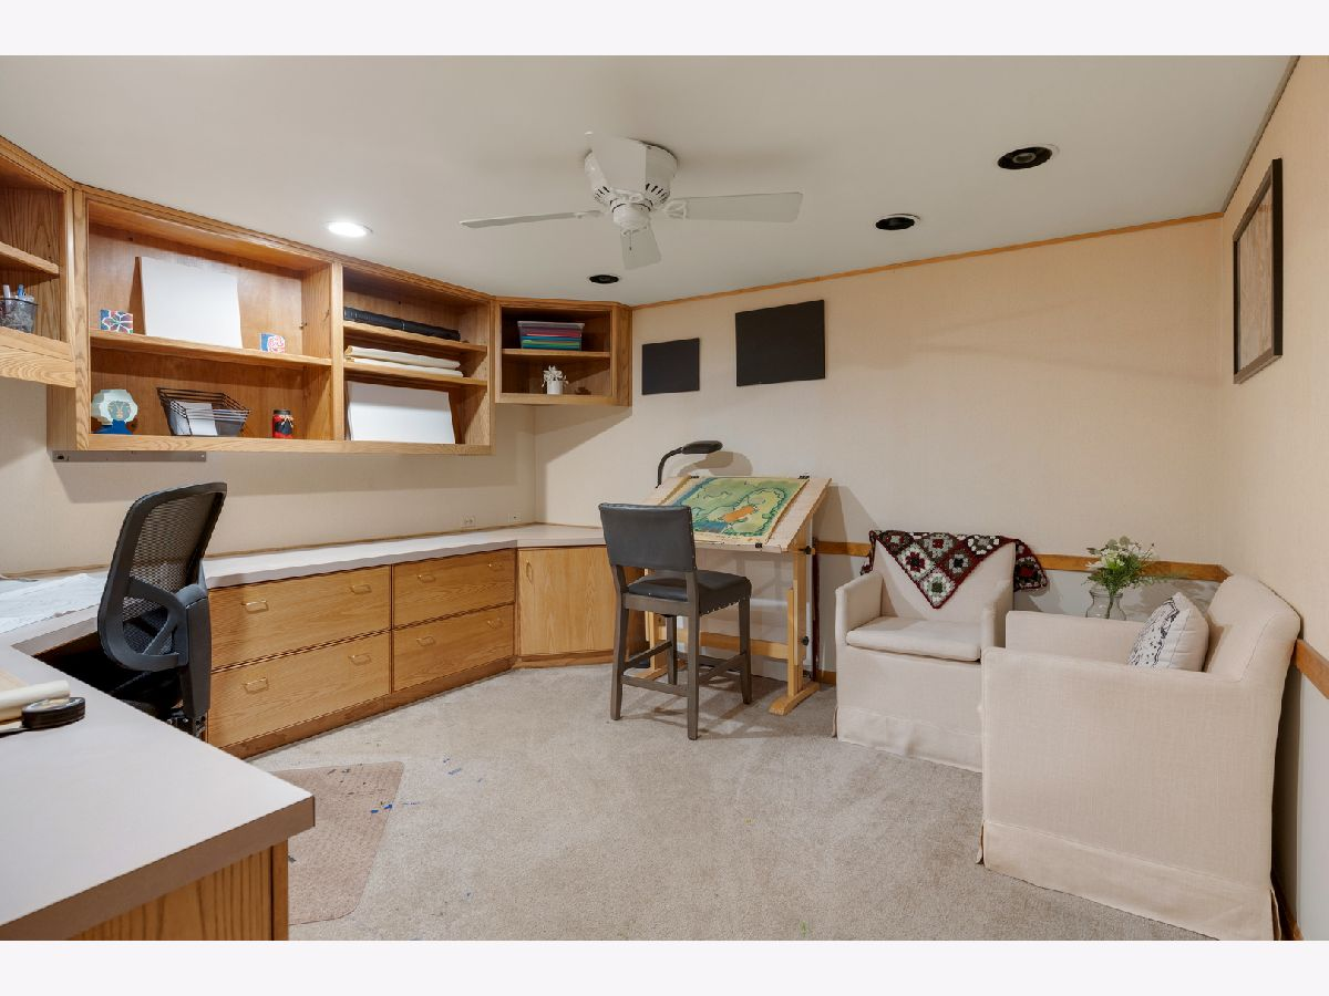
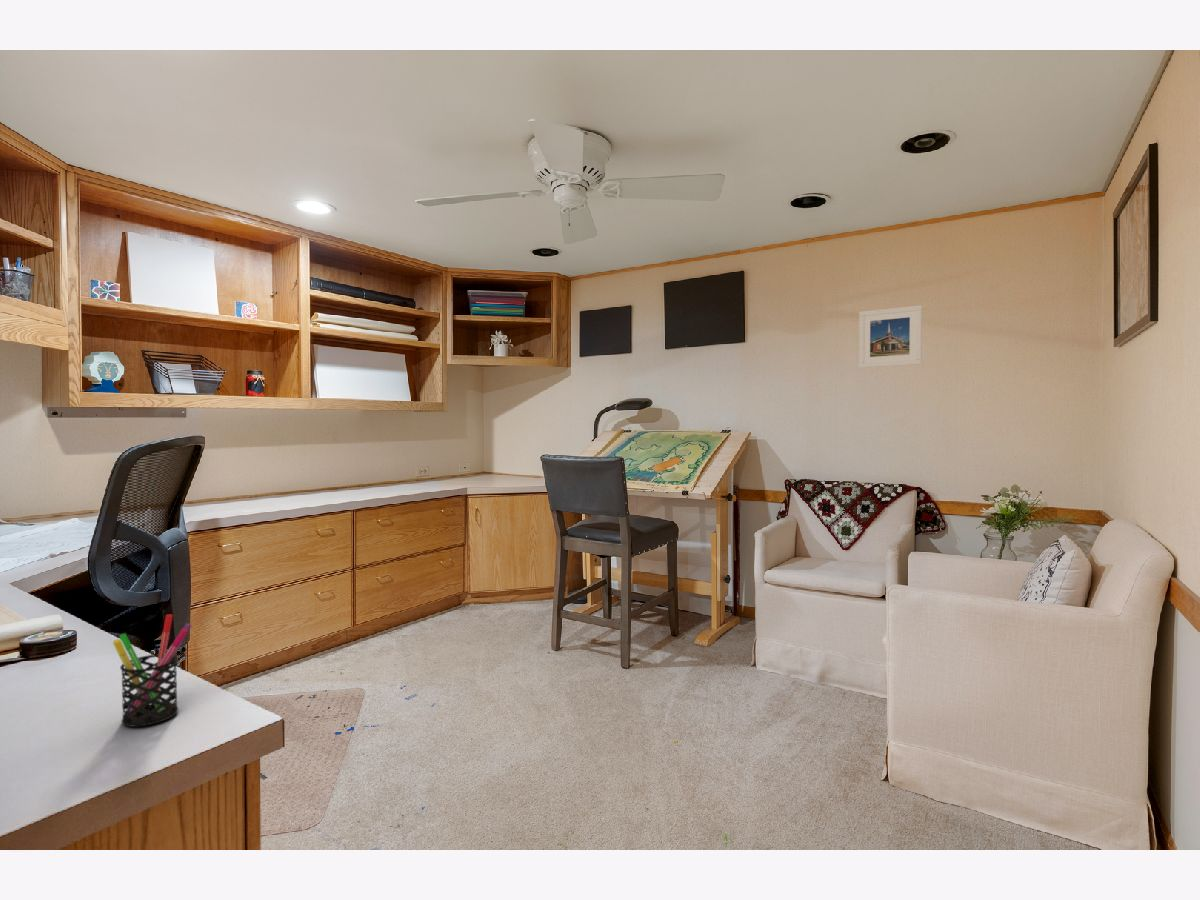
+ pen holder [112,614,193,728]
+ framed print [858,304,923,369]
